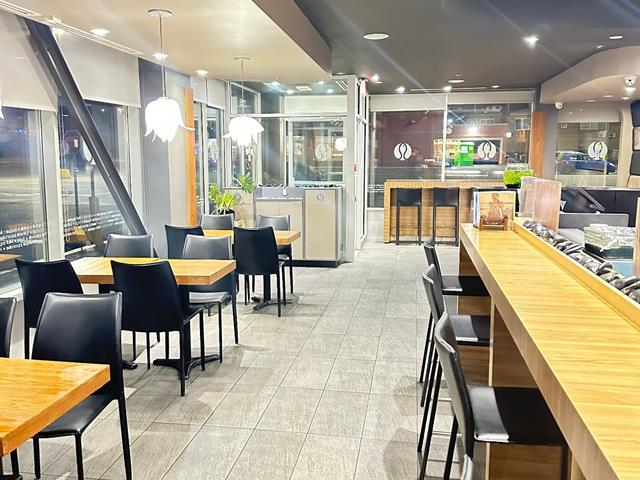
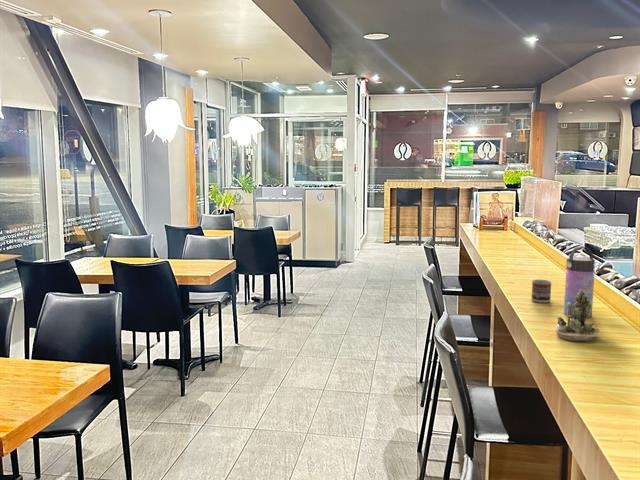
+ water bottle [563,245,596,318]
+ cup [531,279,552,304]
+ succulent planter [554,289,600,342]
